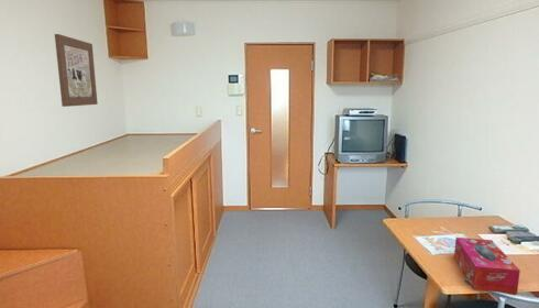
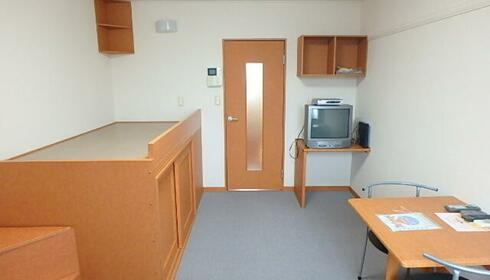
- wall art [54,33,99,108]
- tissue box [453,237,521,295]
